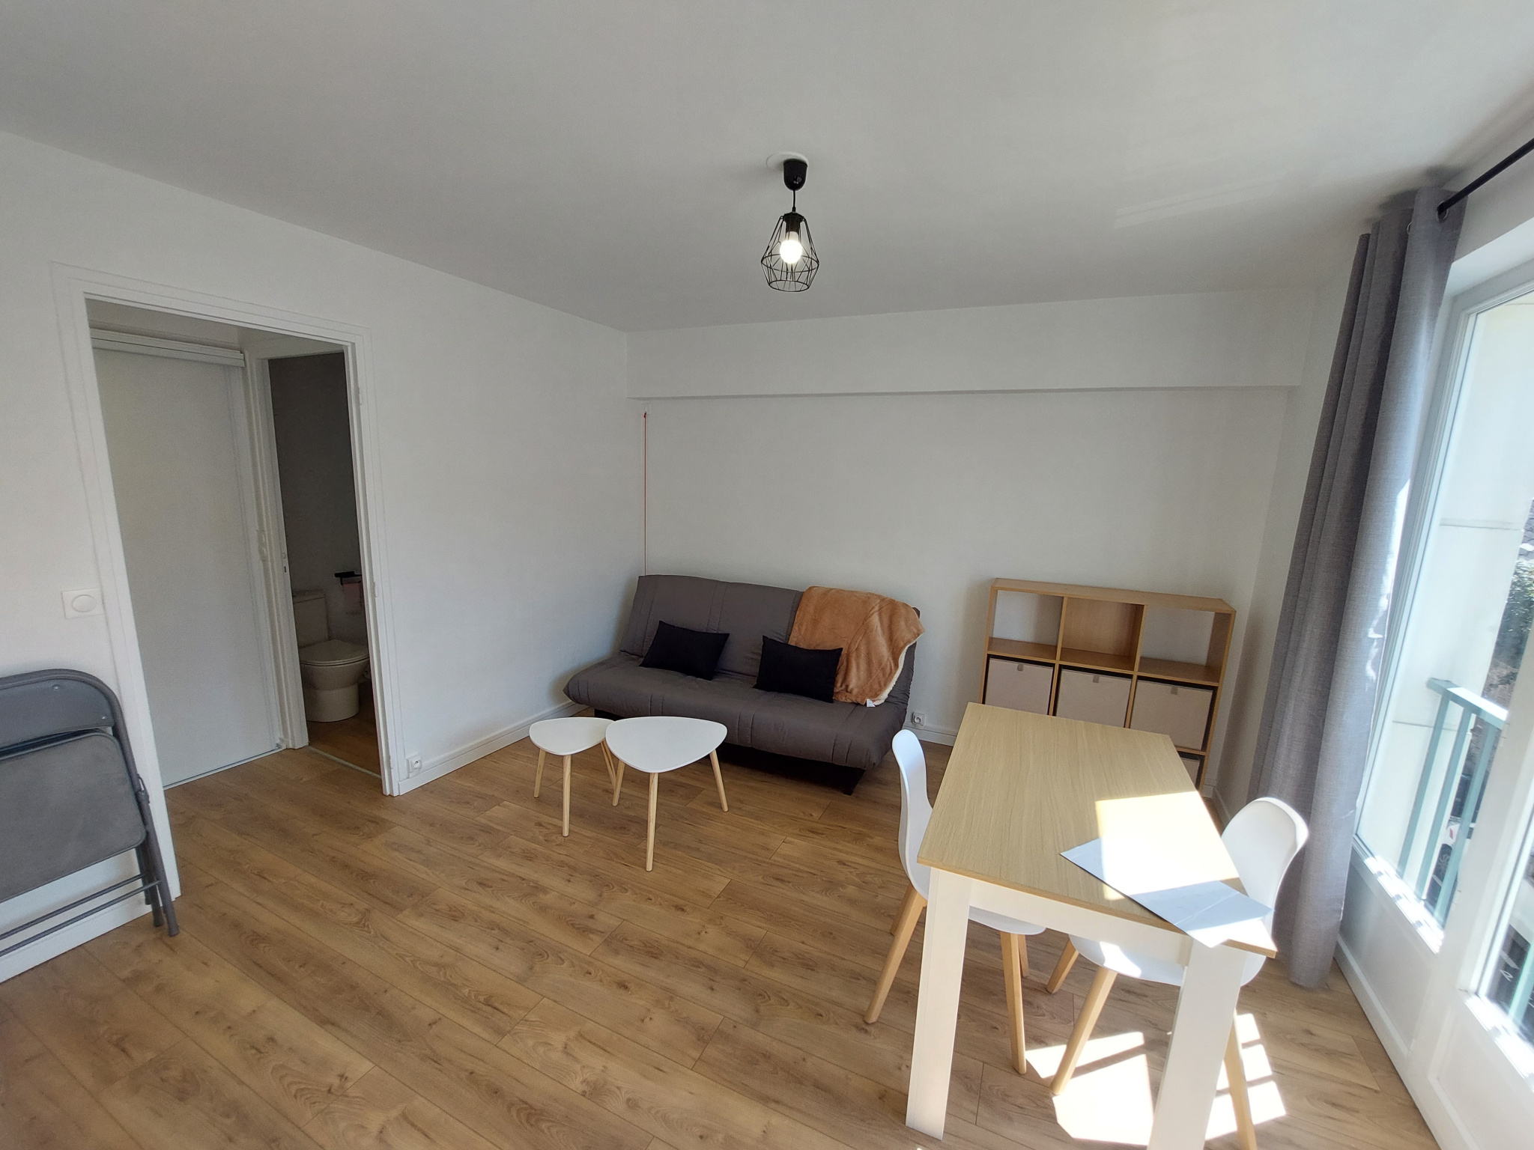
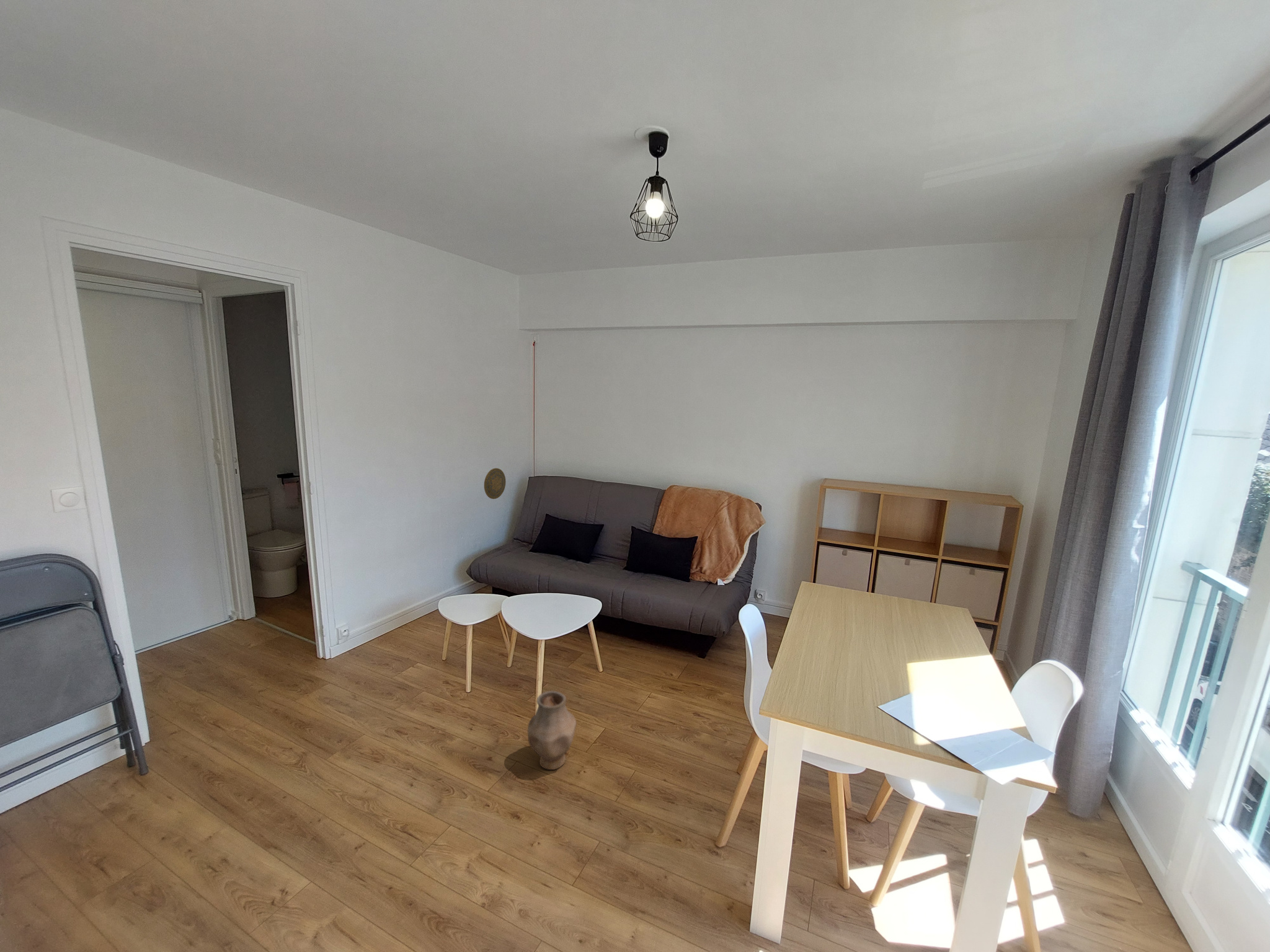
+ vase [527,690,577,770]
+ decorative plate [484,467,506,500]
